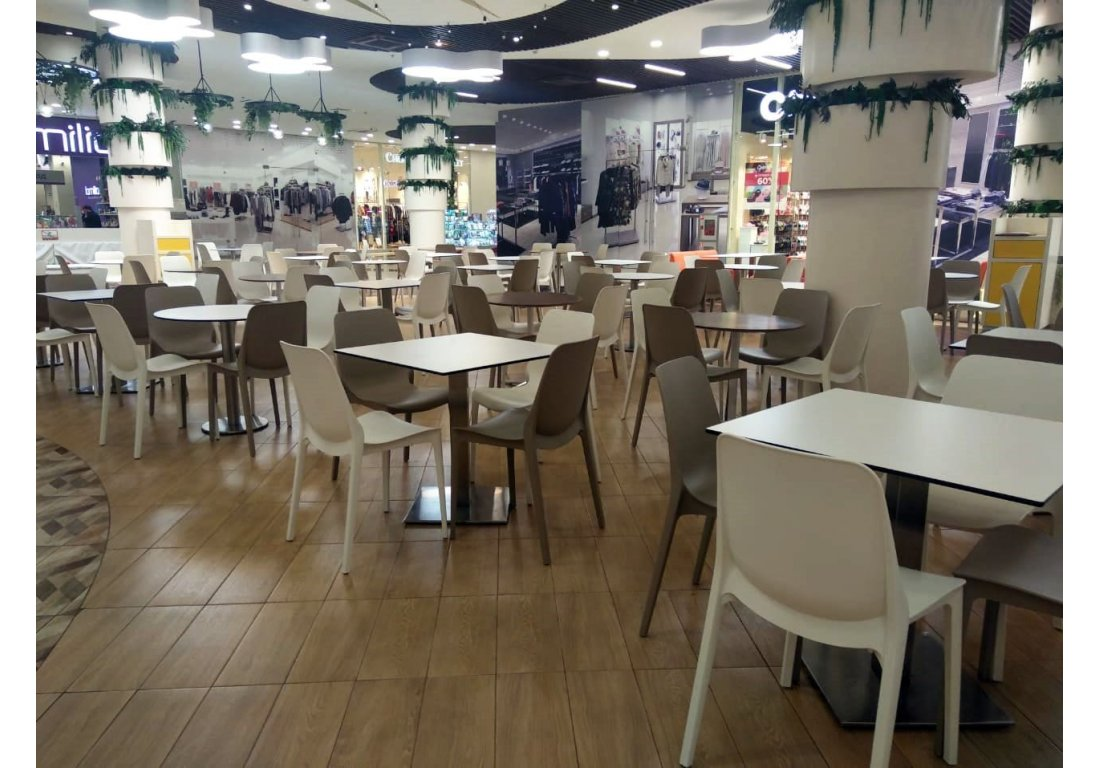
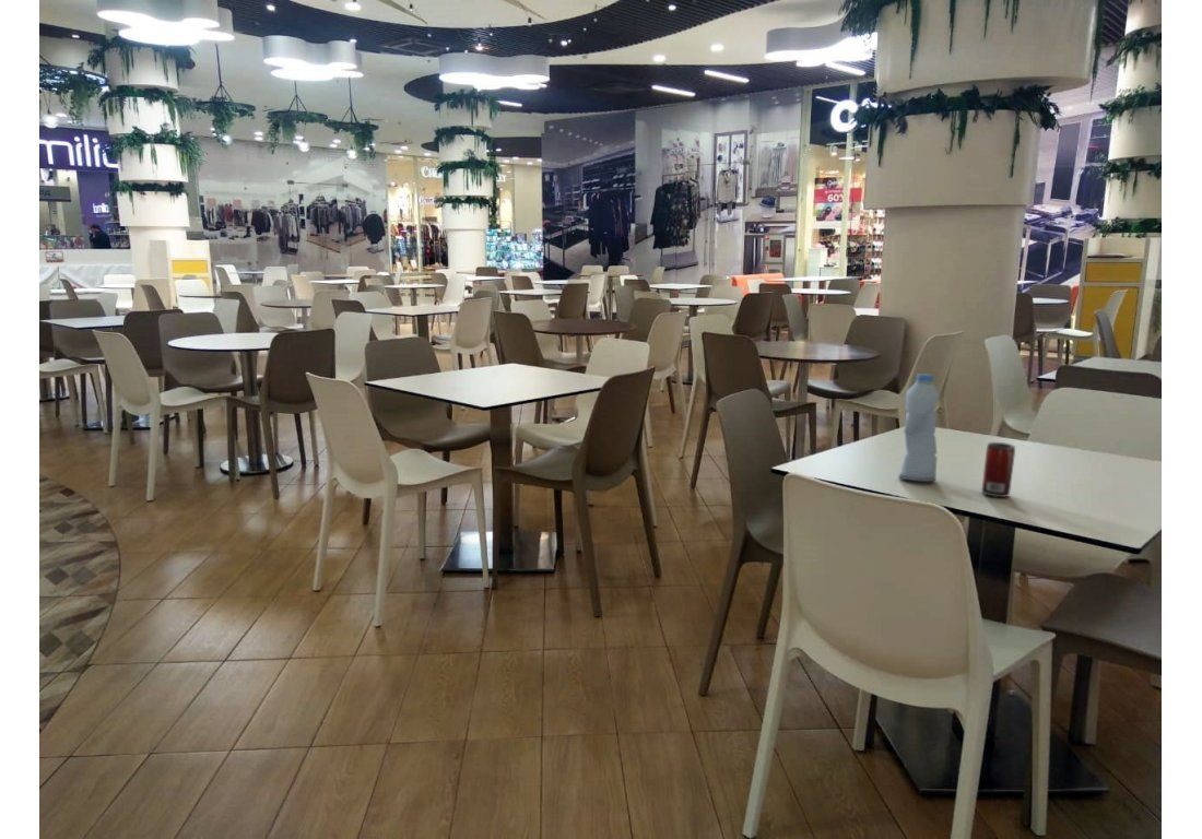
+ beverage can [980,441,1016,498]
+ water bottle [897,373,941,483]
